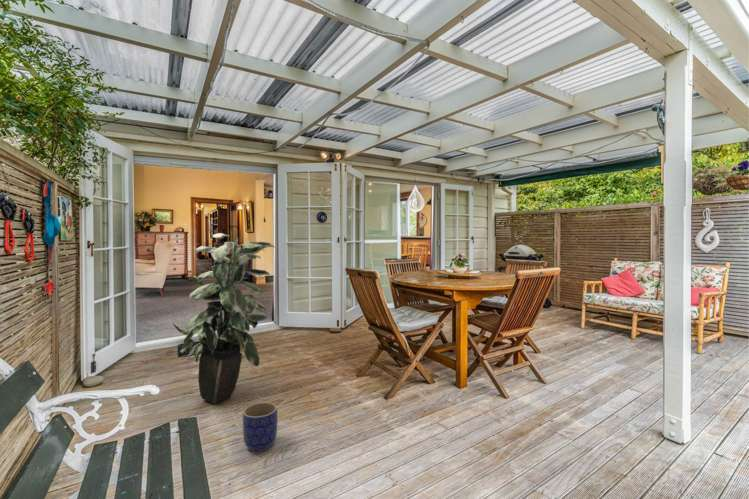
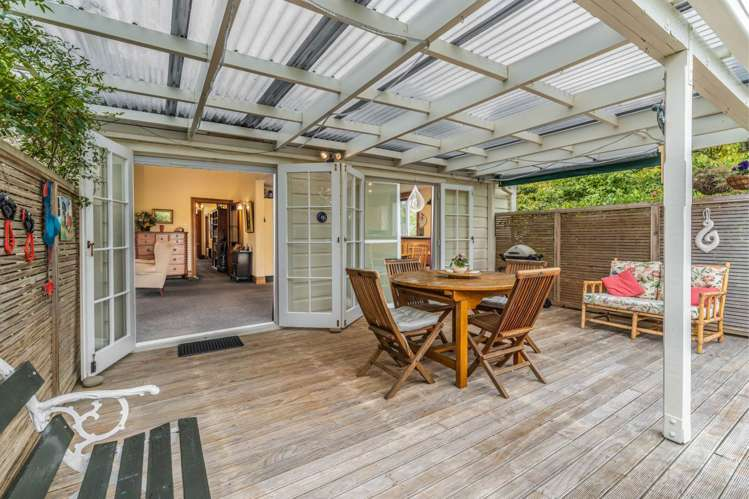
- planter [242,401,278,452]
- indoor plant [172,232,276,405]
